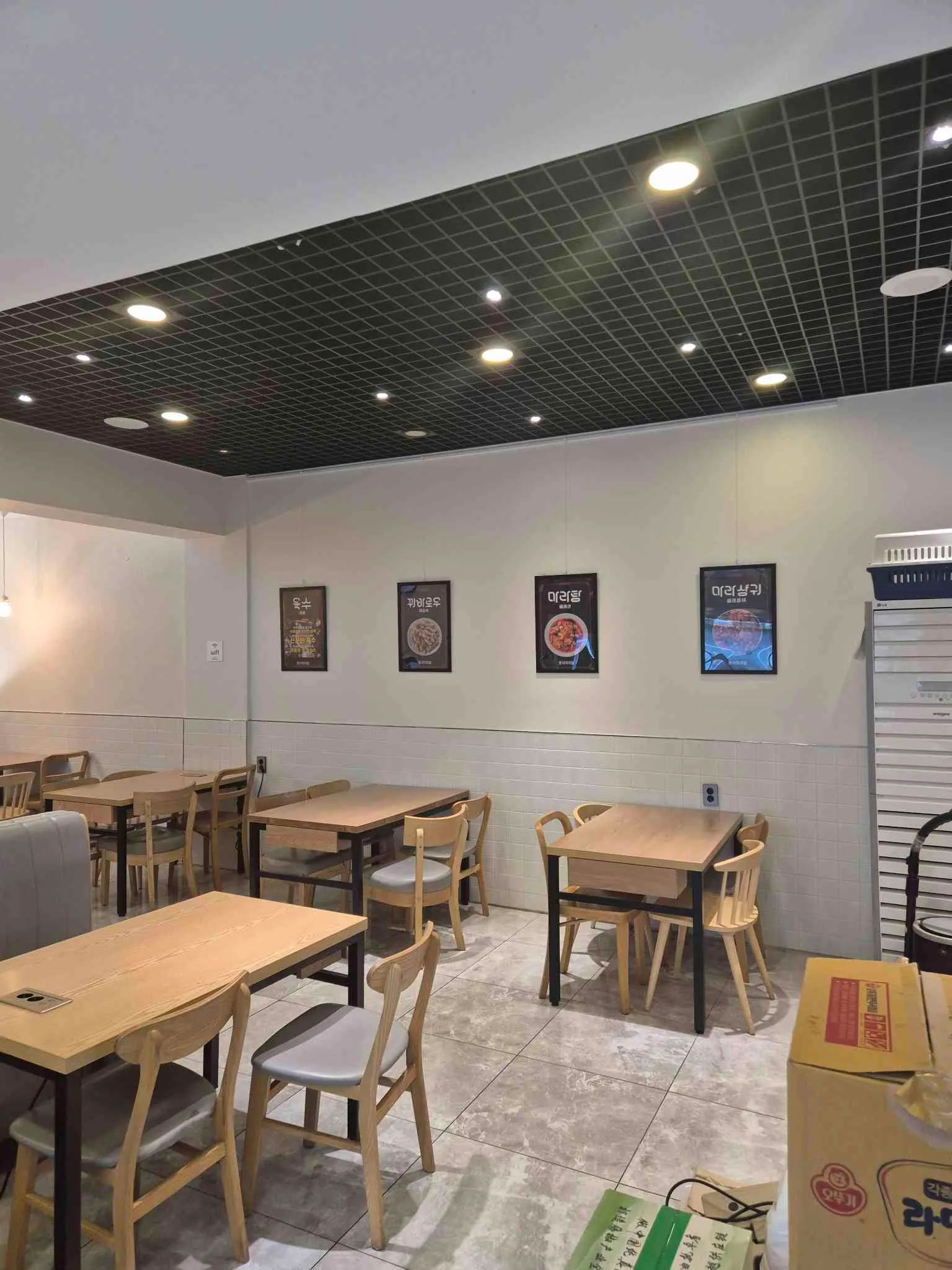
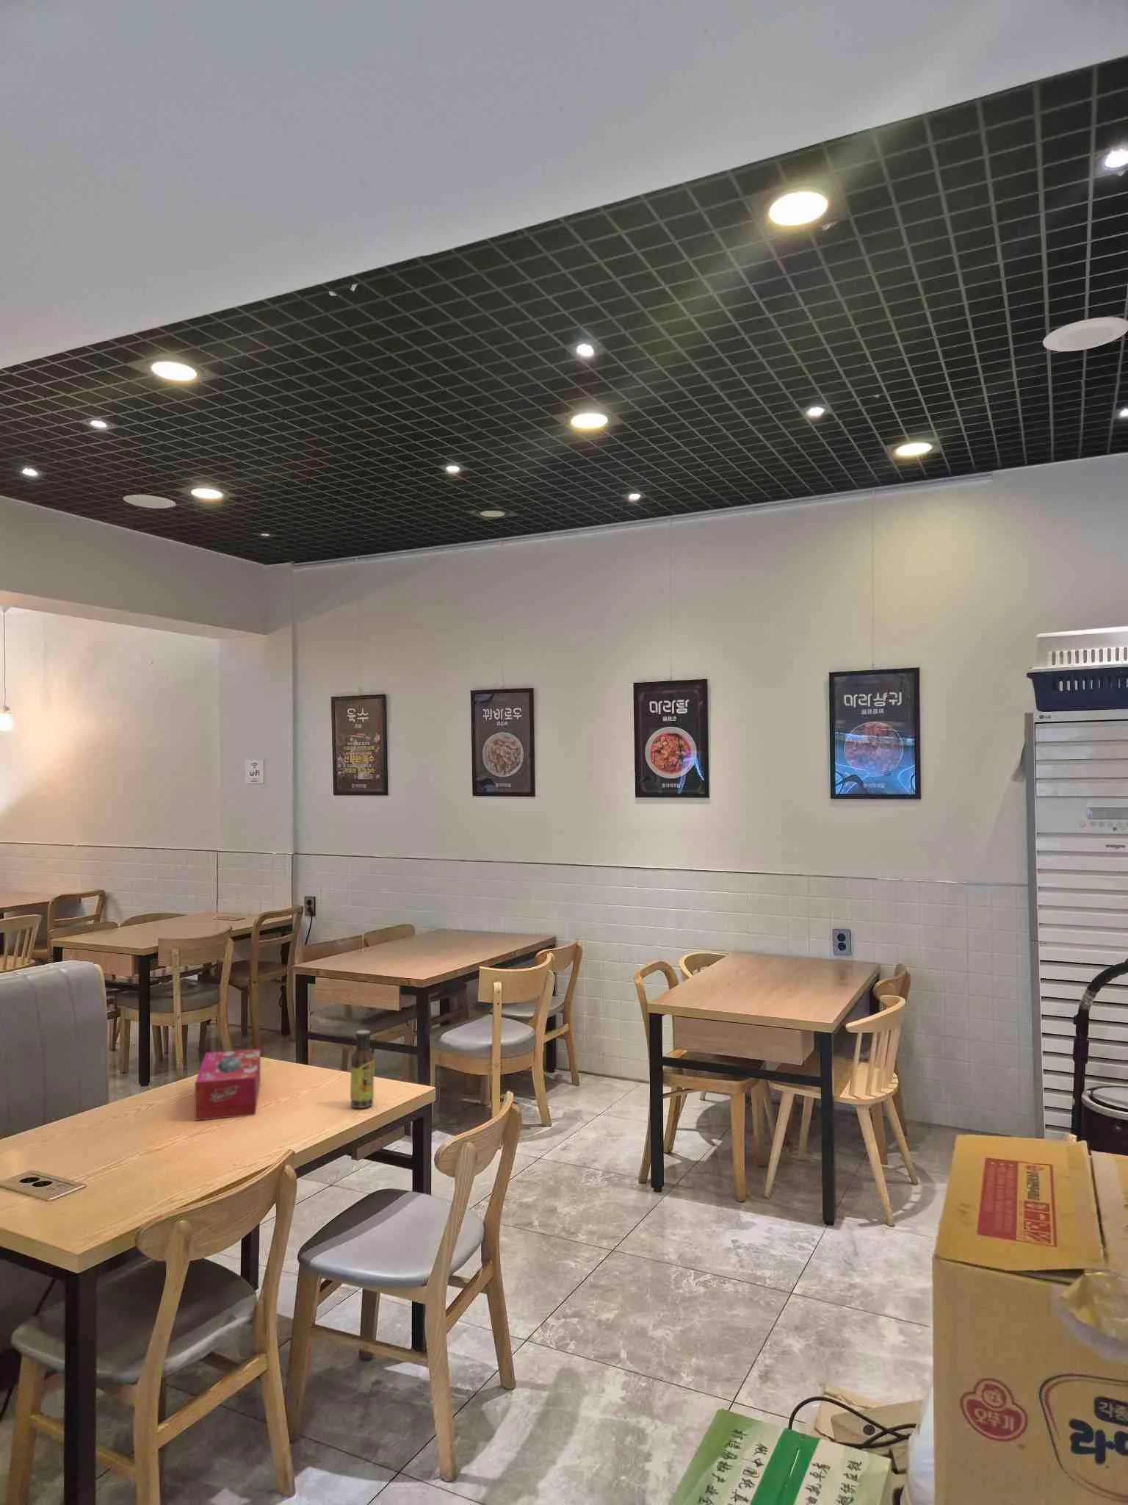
+ tissue box [194,1048,262,1121]
+ sauce bottle [350,1030,376,1109]
